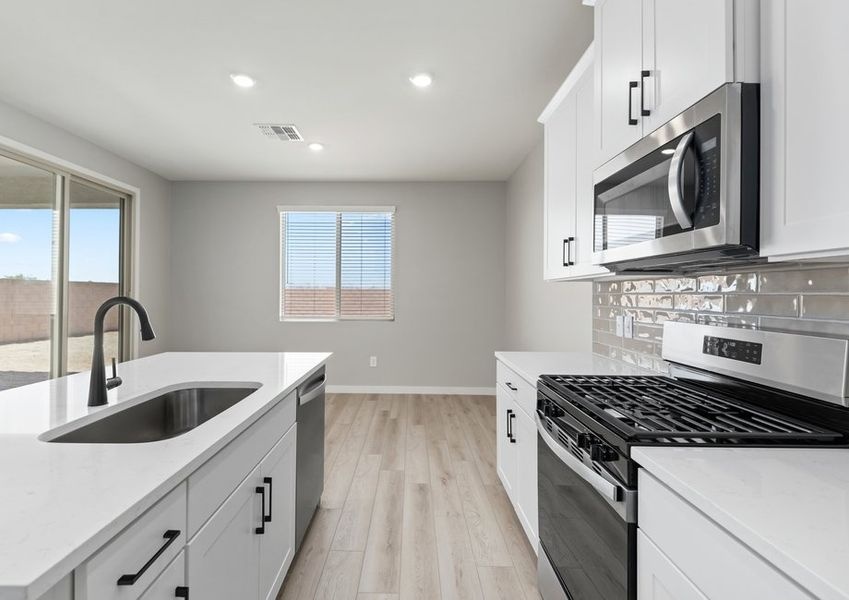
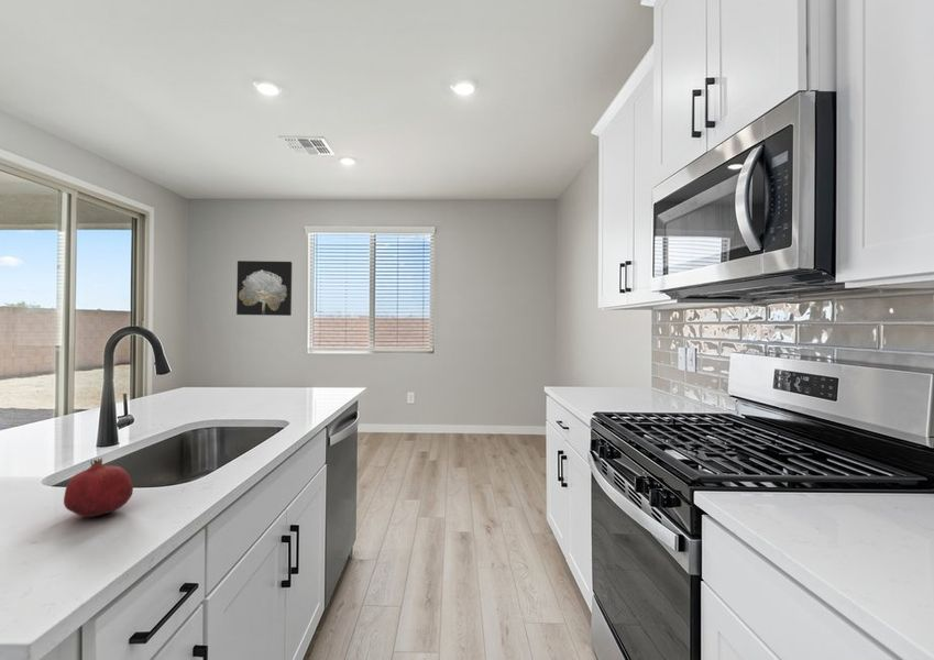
+ wall art [235,260,293,317]
+ fruit [63,457,134,518]
